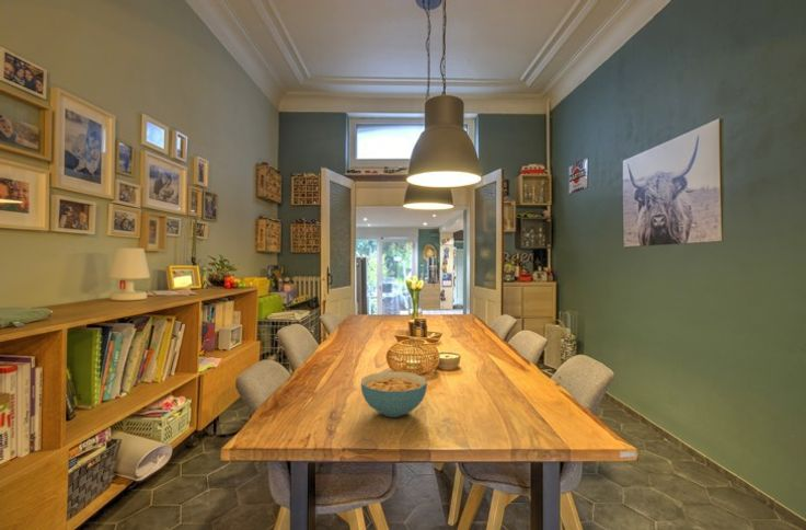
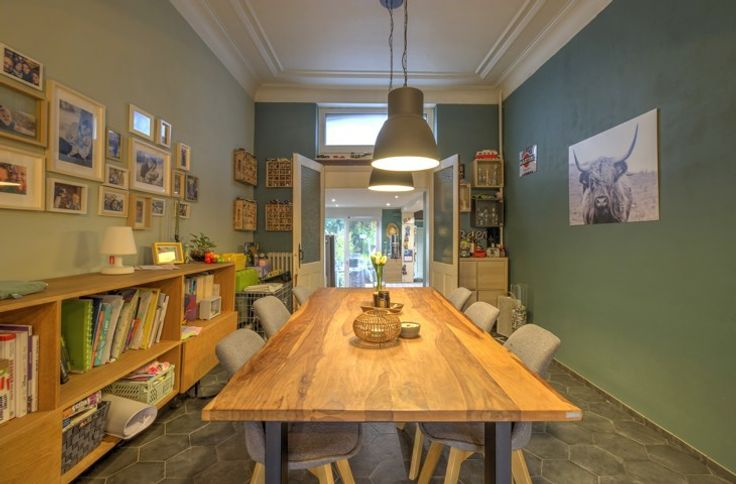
- cereal bowl [360,370,428,418]
